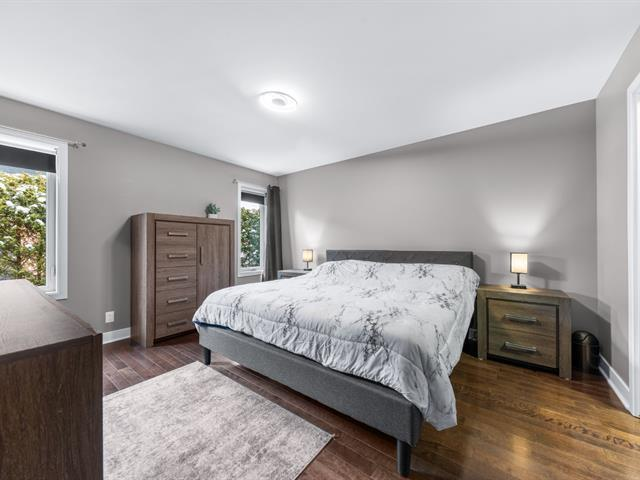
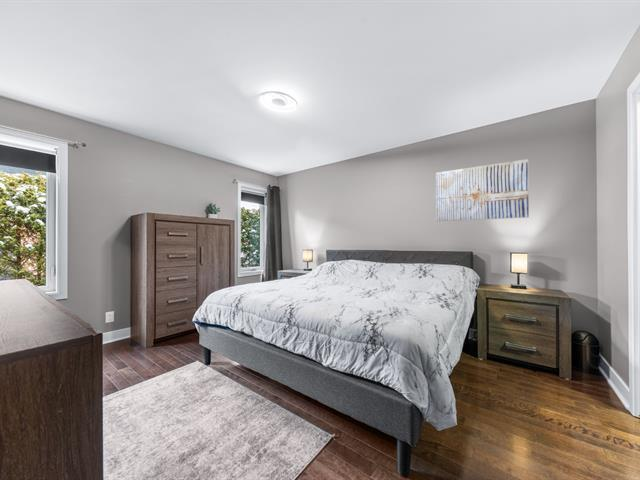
+ wall art [435,158,530,222]
